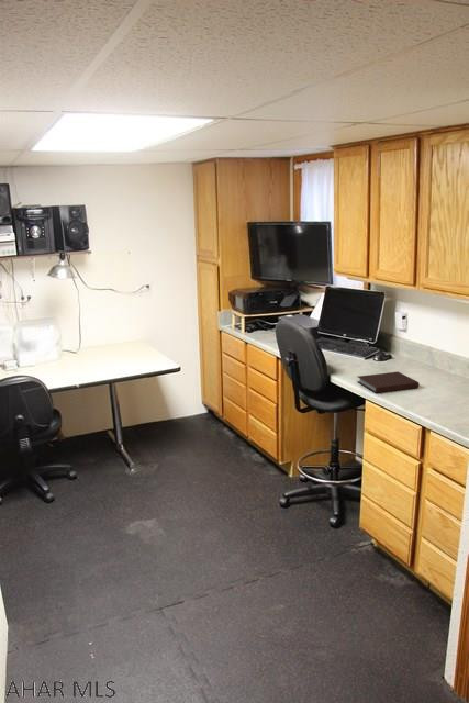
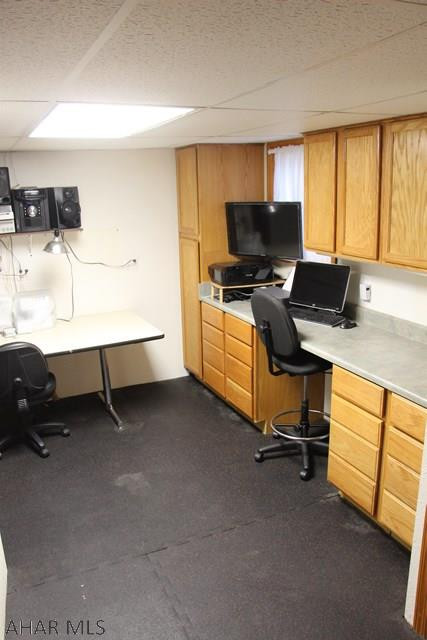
- notebook [356,371,421,393]
